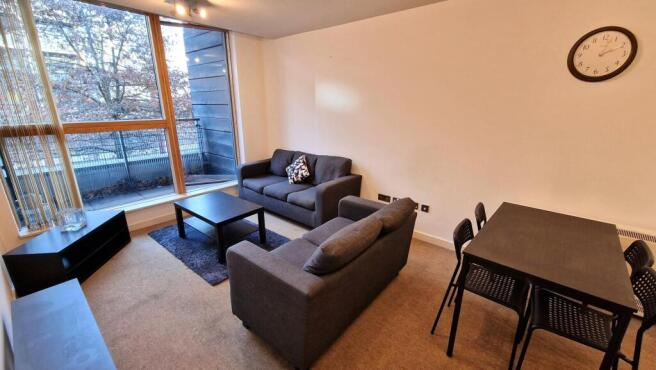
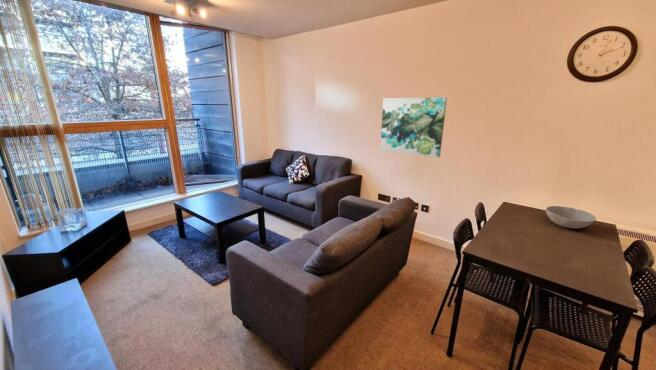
+ bowl [545,205,597,229]
+ wall art [379,96,448,159]
